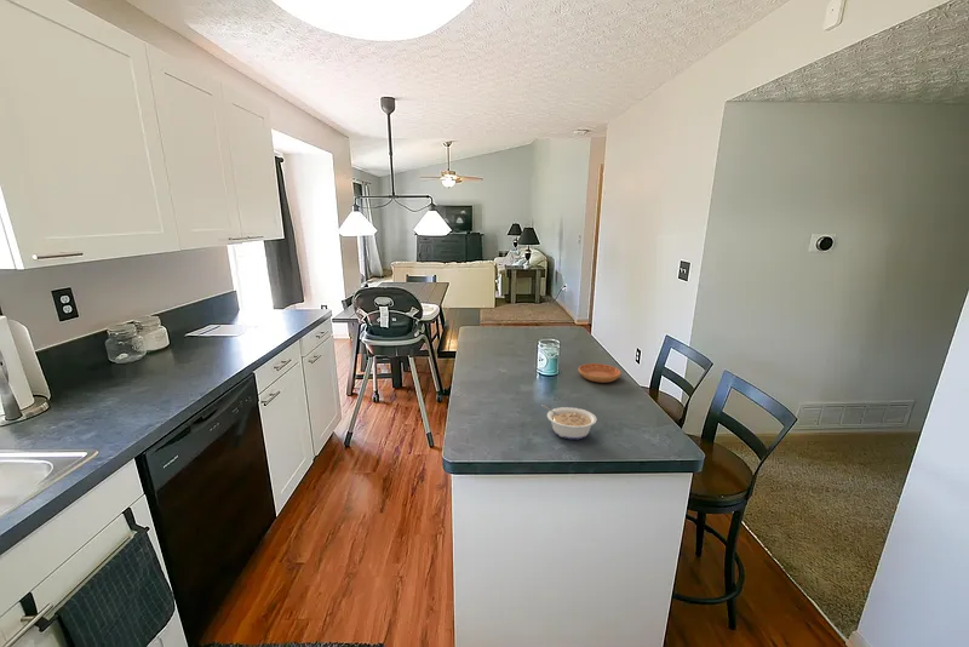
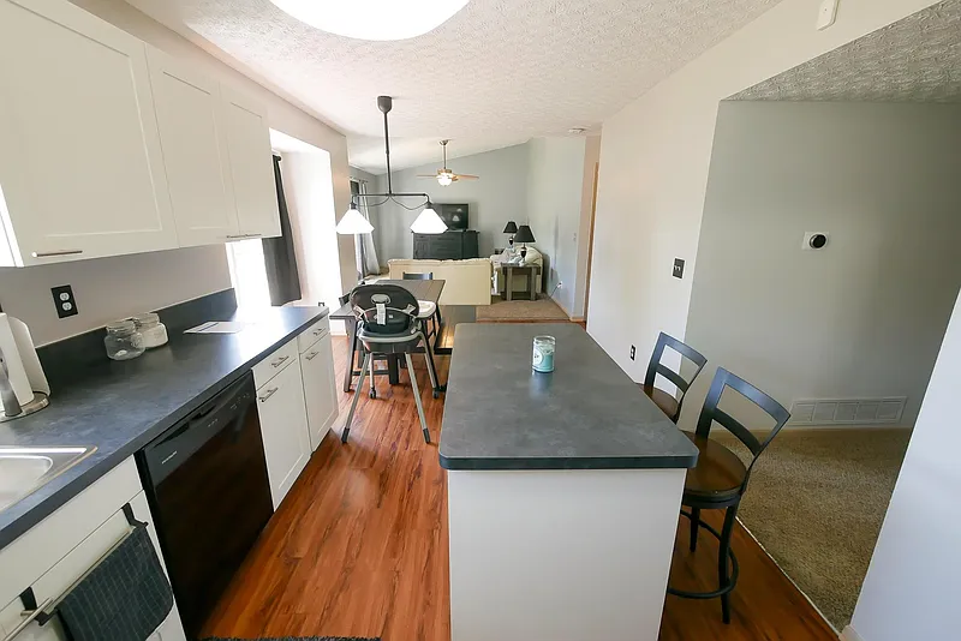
- legume [540,403,597,440]
- saucer [578,362,623,384]
